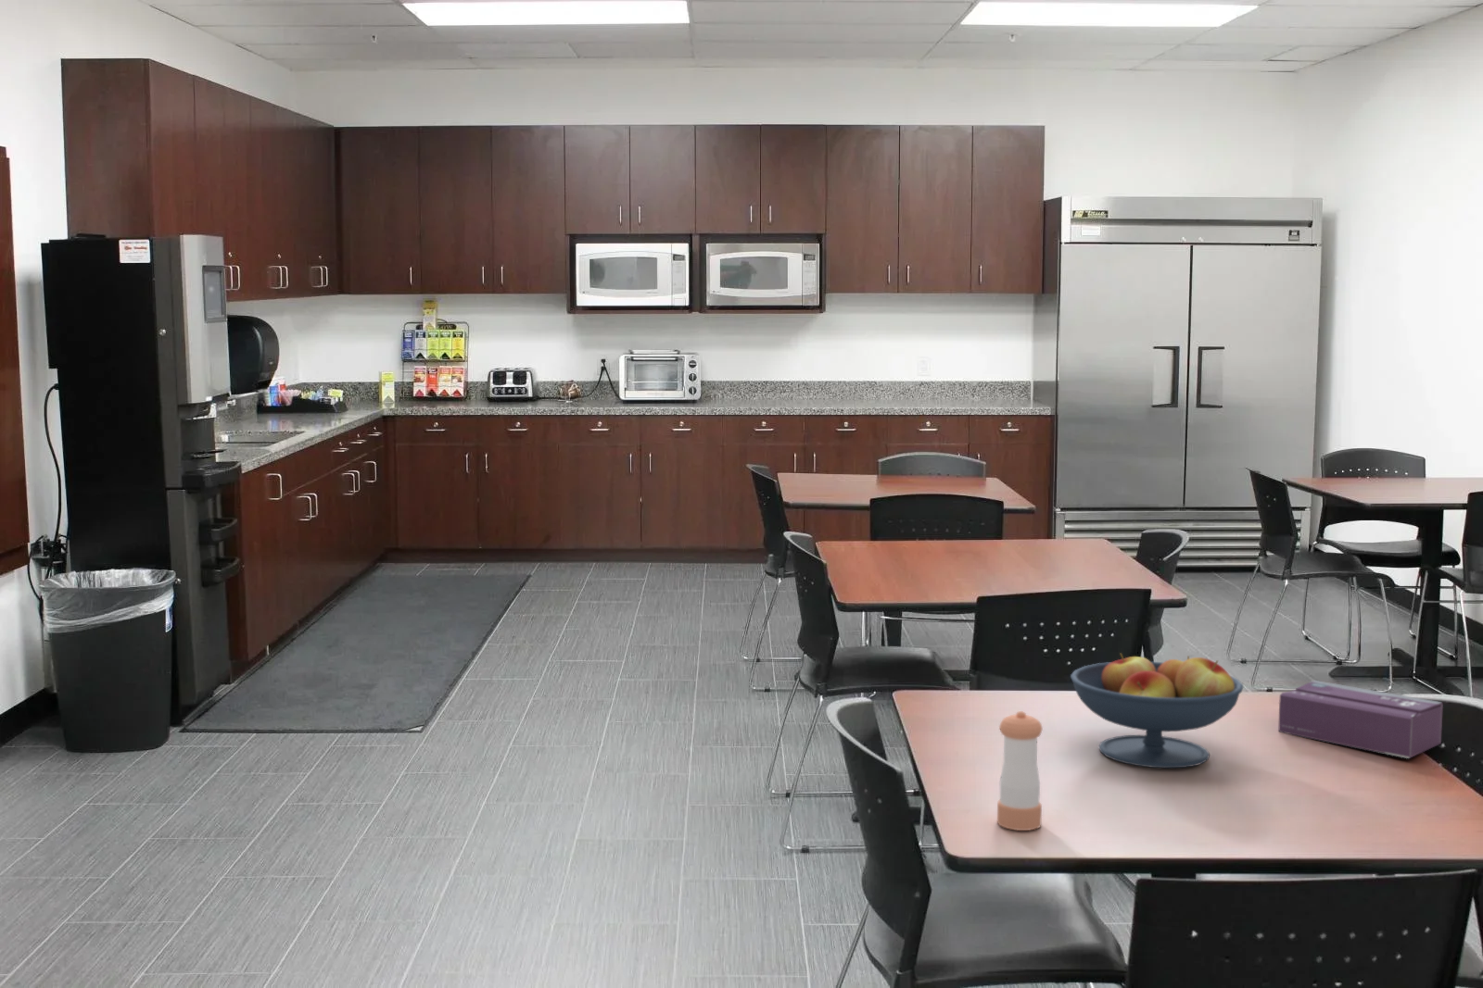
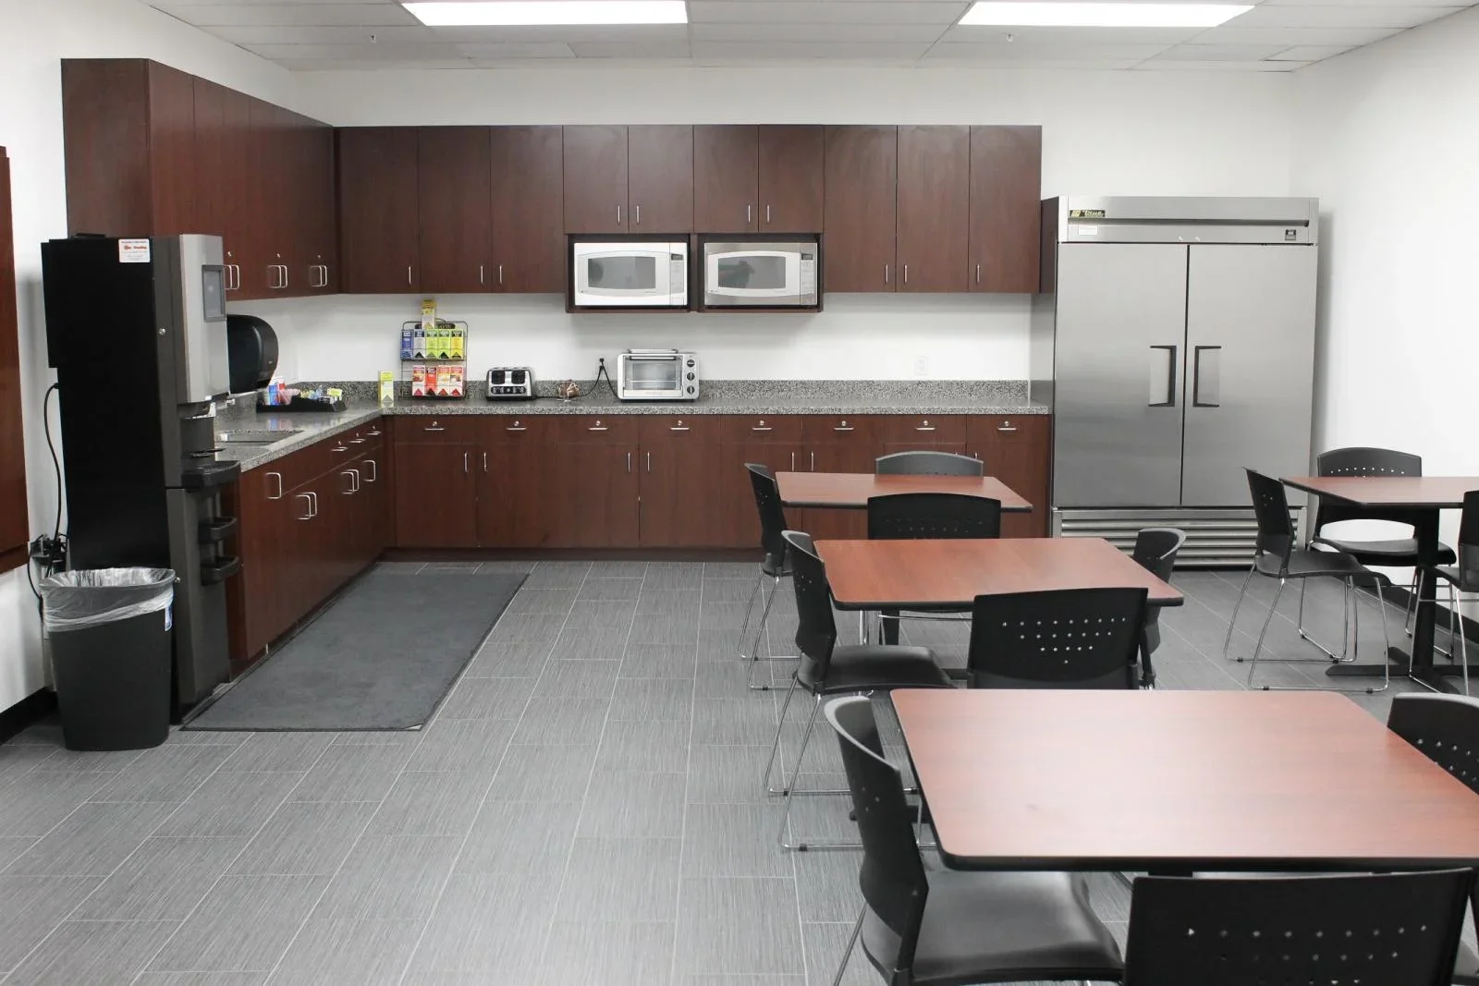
- fruit bowl [1069,652,1244,769]
- tissue box [1278,679,1444,760]
- pepper shaker [996,710,1044,831]
